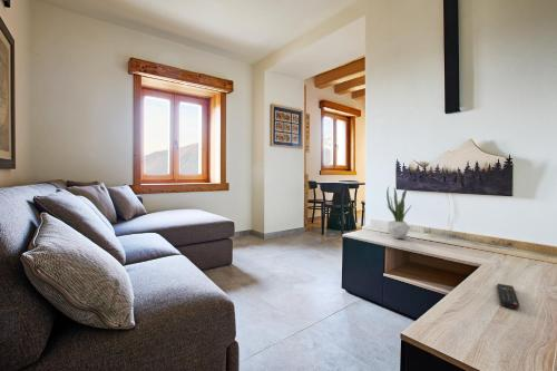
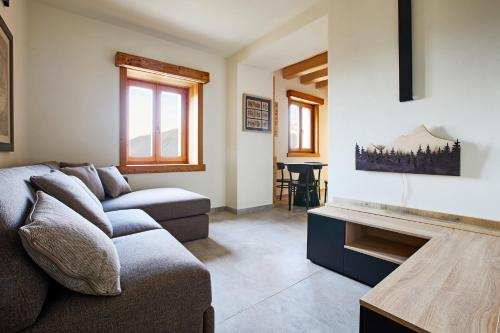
- potted plant [385,186,413,240]
- remote control [496,282,520,310]
